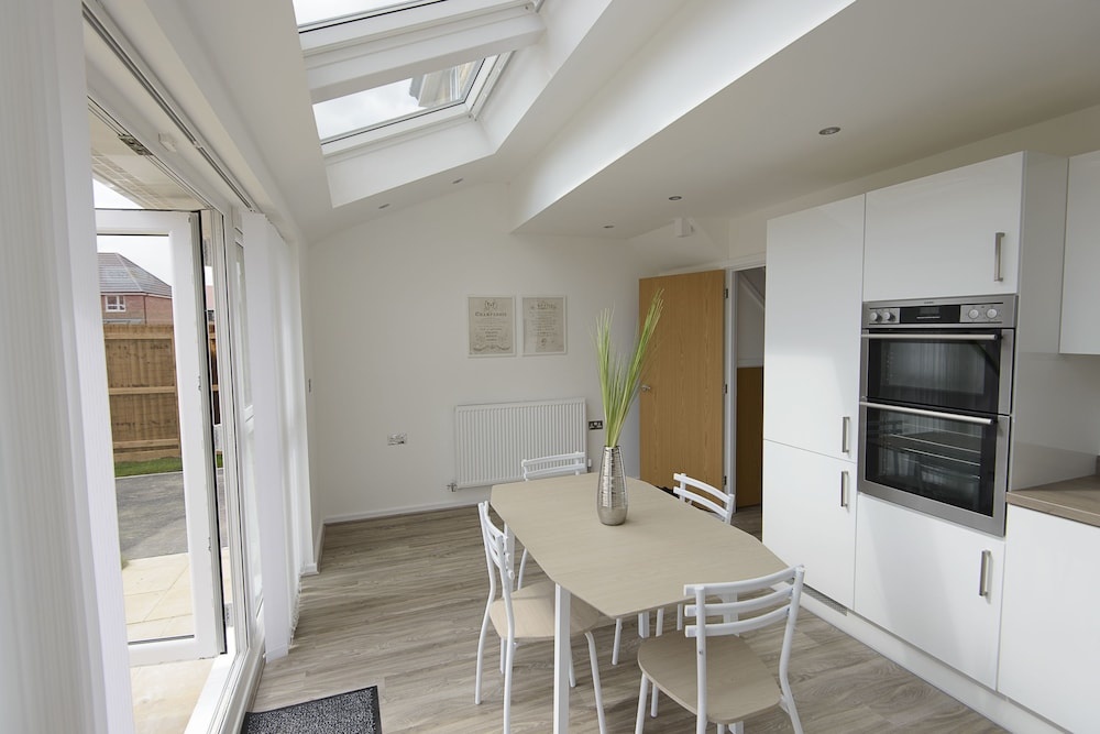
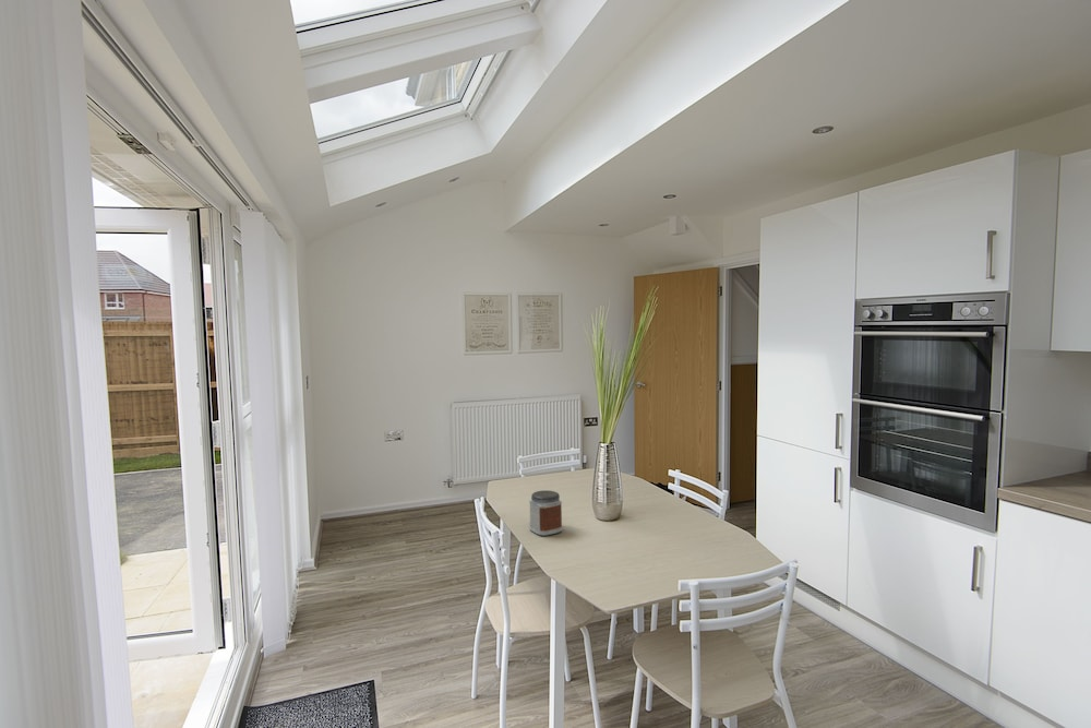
+ jar [528,489,564,537]
